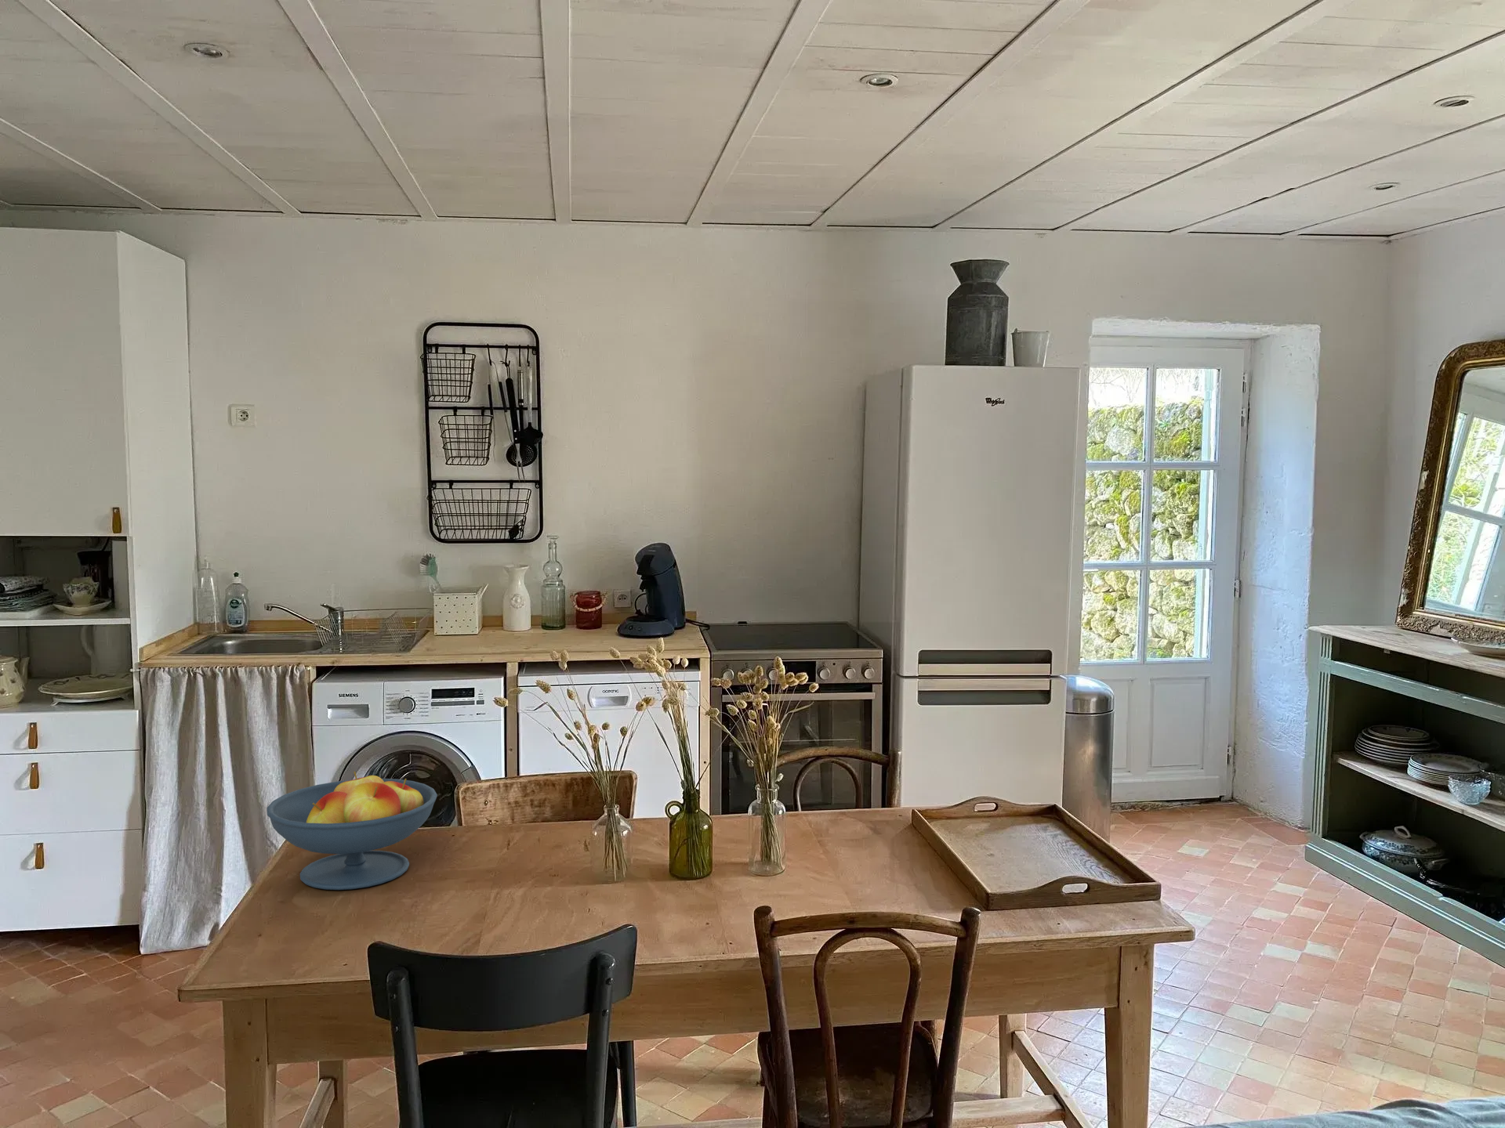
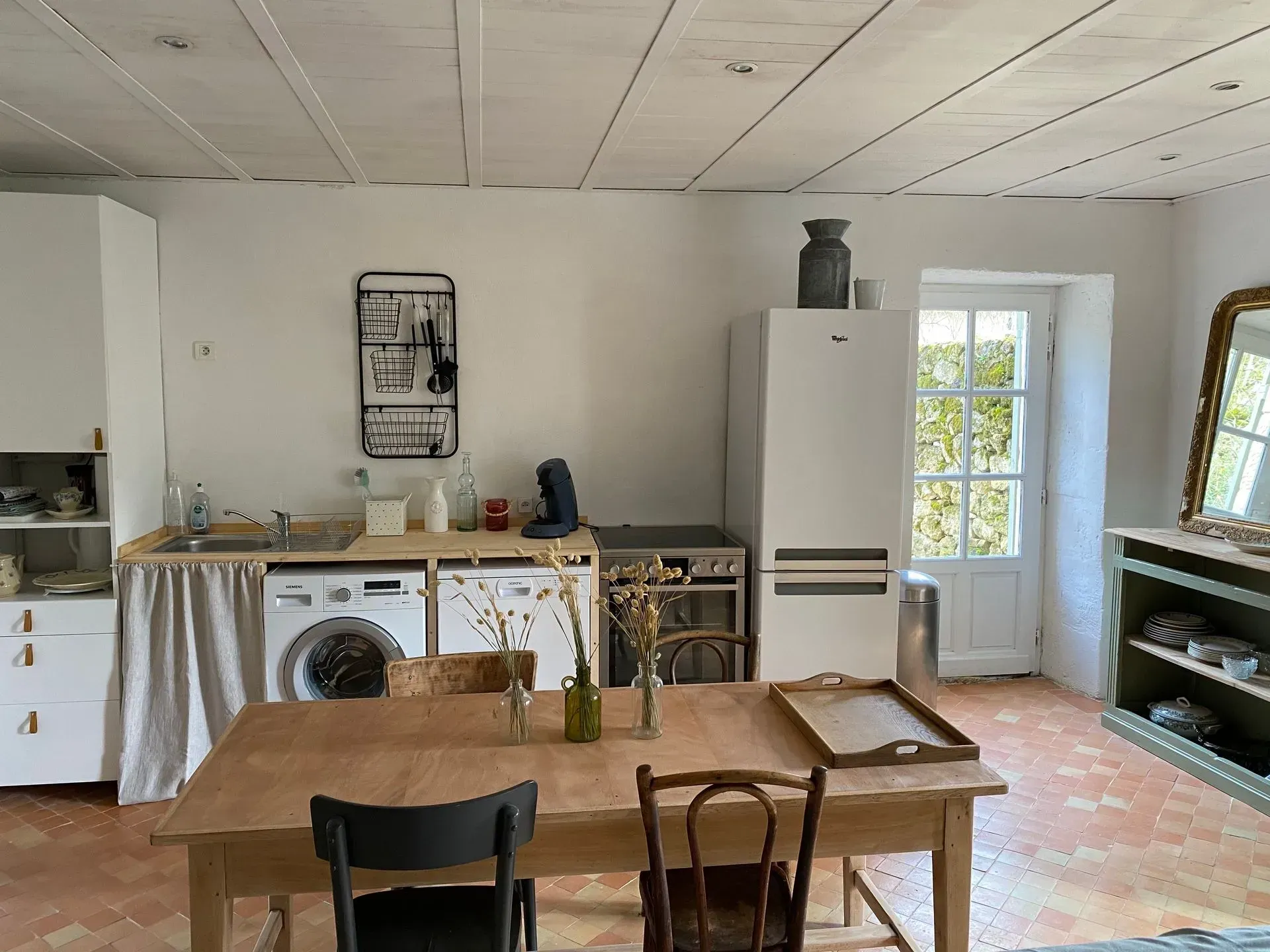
- fruit bowl [265,771,438,891]
